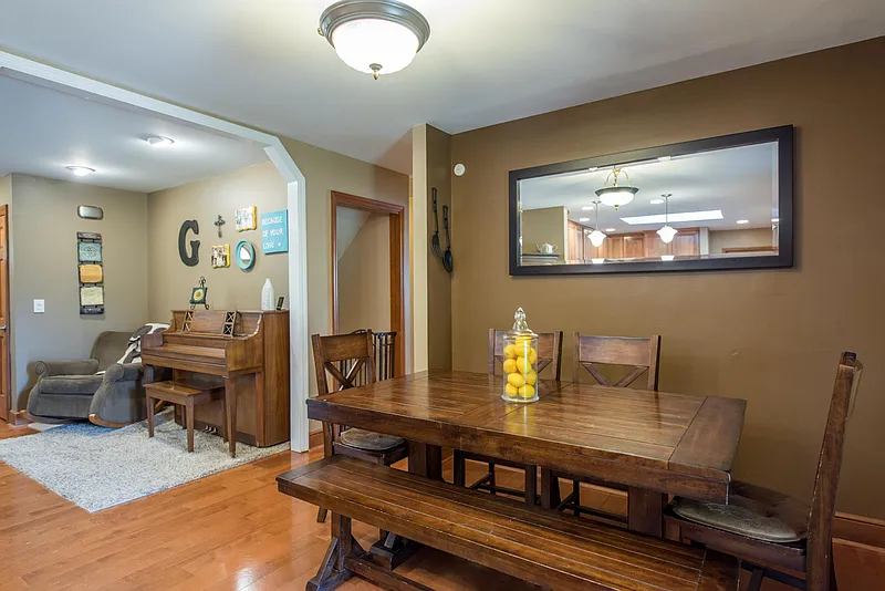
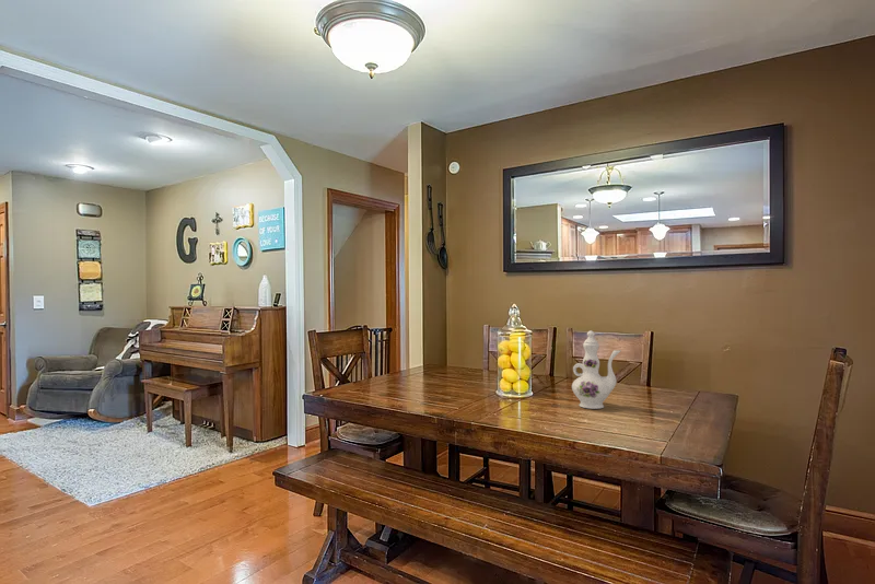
+ chinaware [571,329,622,410]
